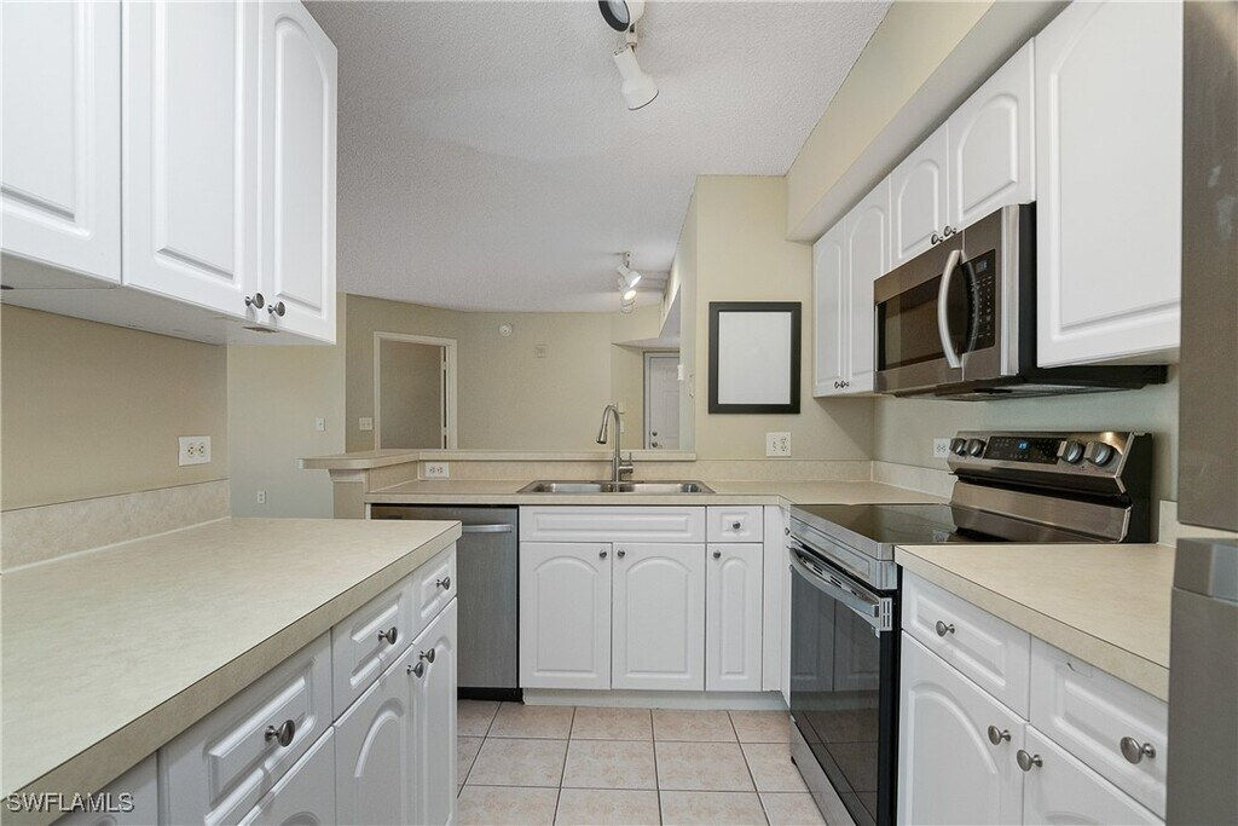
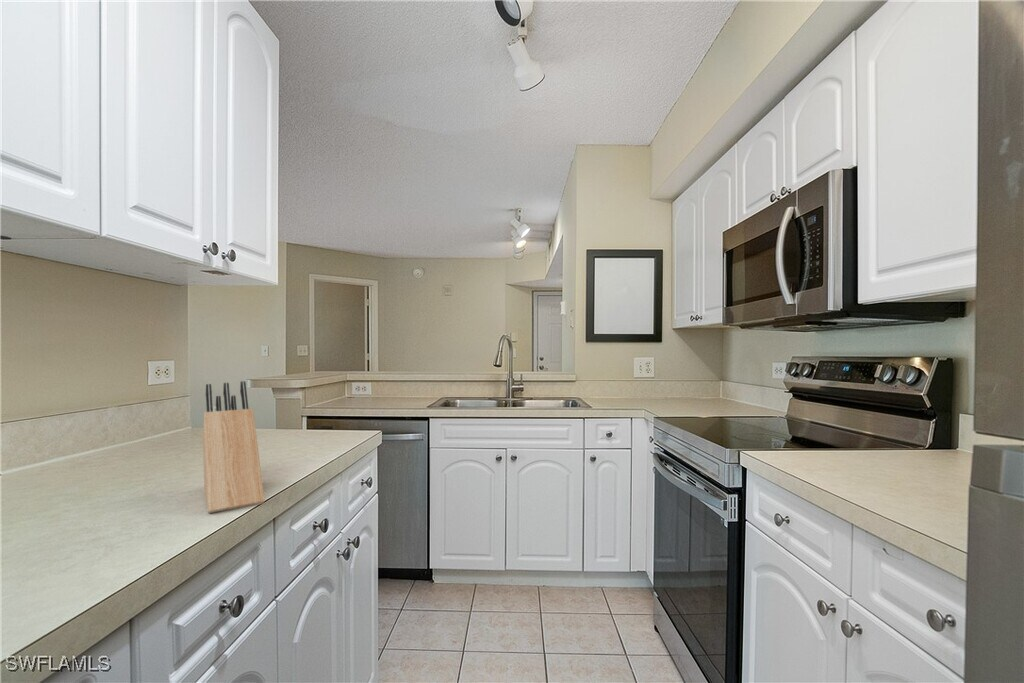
+ knife block [202,380,265,514]
